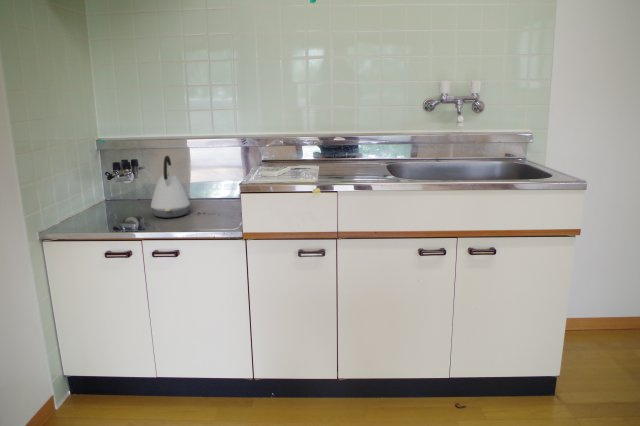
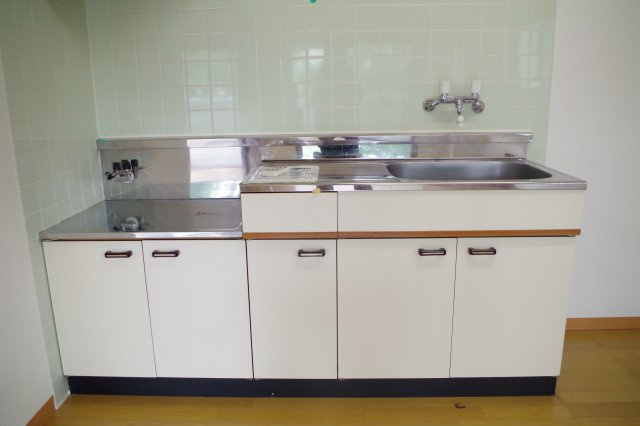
- kettle [150,155,191,219]
